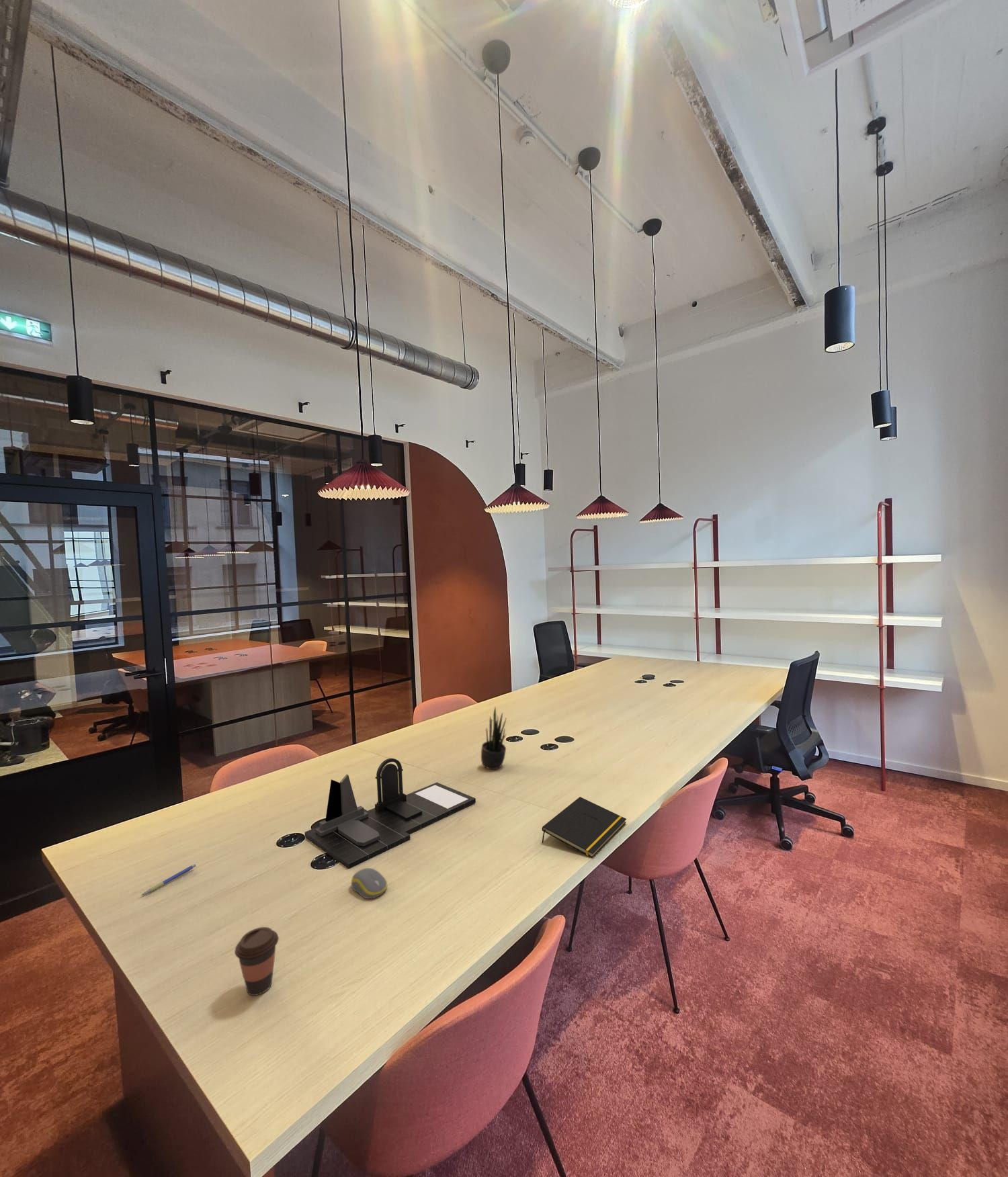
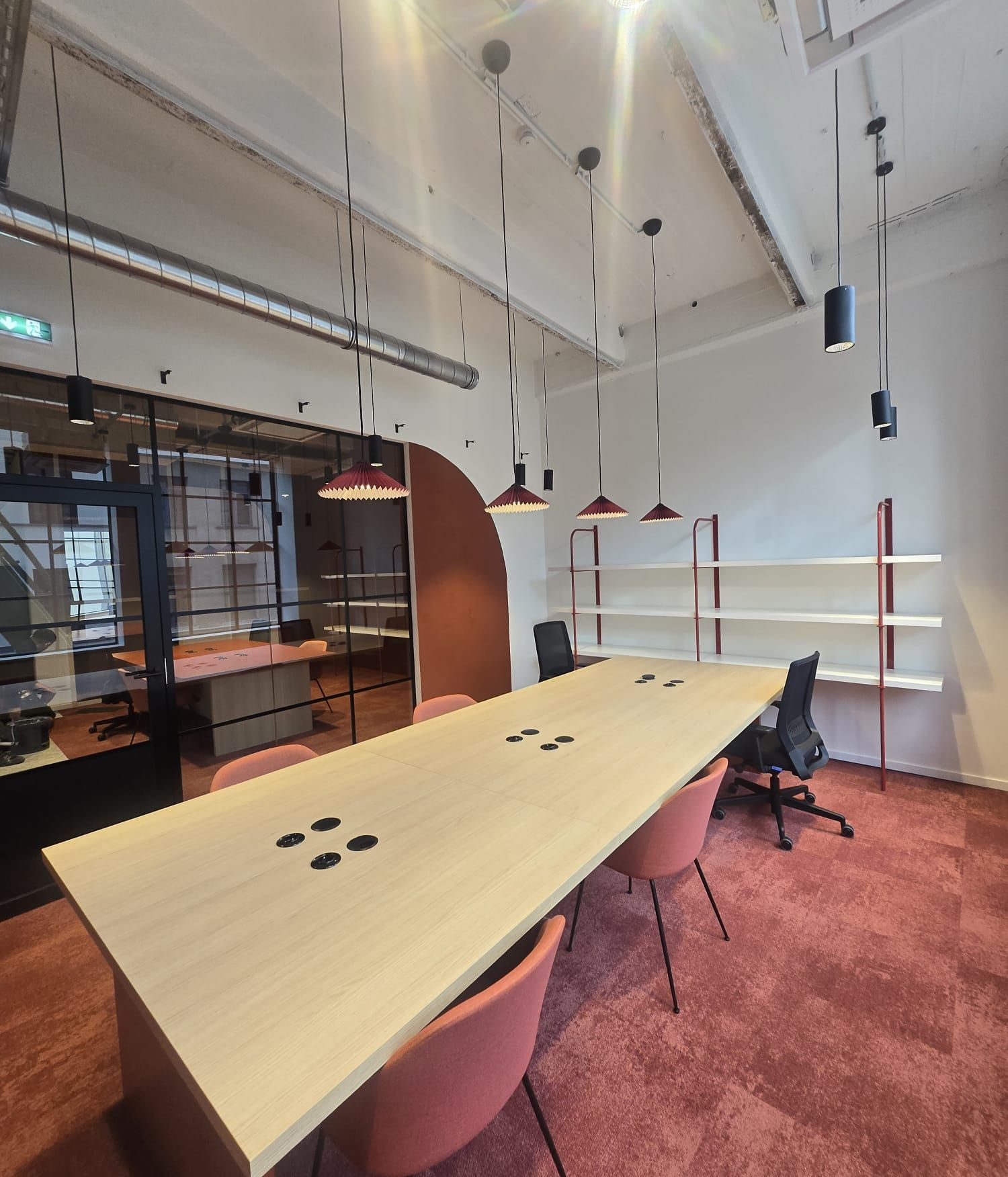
- computer mouse [351,867,388,900]
- potted plant [480,706,507,770]
- coffee cup [234,926,280,996]
- notepad [541,796,627,859]
- desk organizer [304,758,476,869]
- pen [141,863,197,896]
